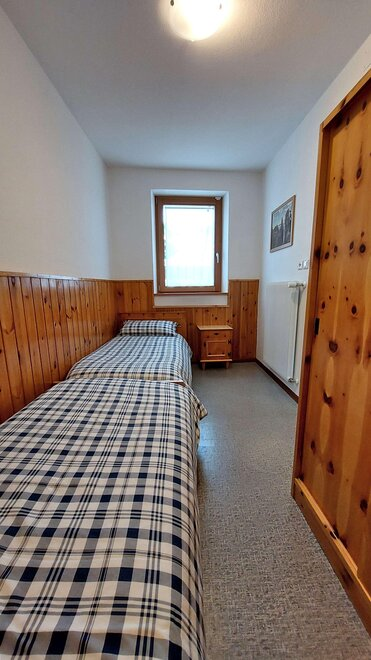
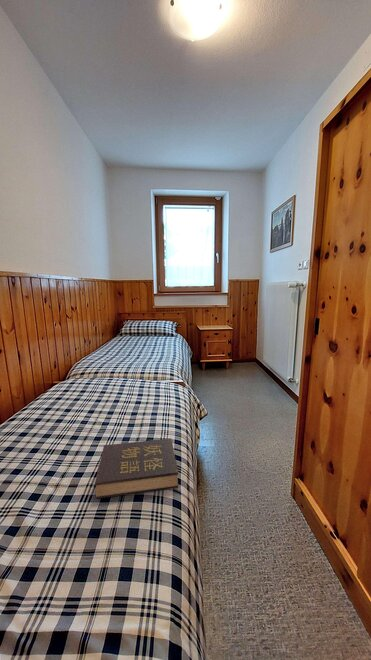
+ hardback book [94,437,179,500]
